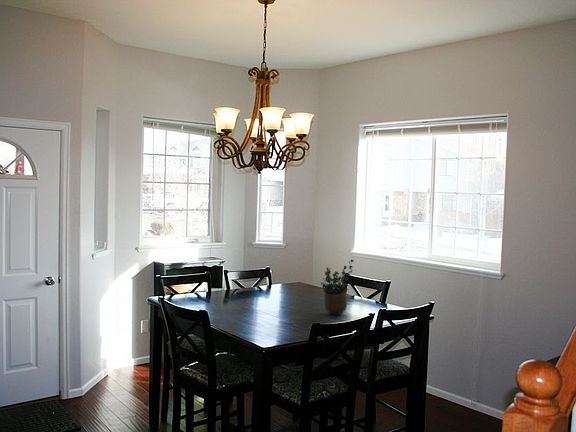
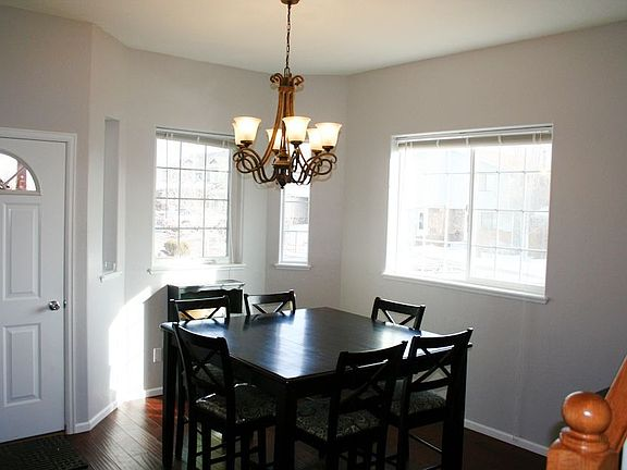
- potted plant [320,259,355,316]
